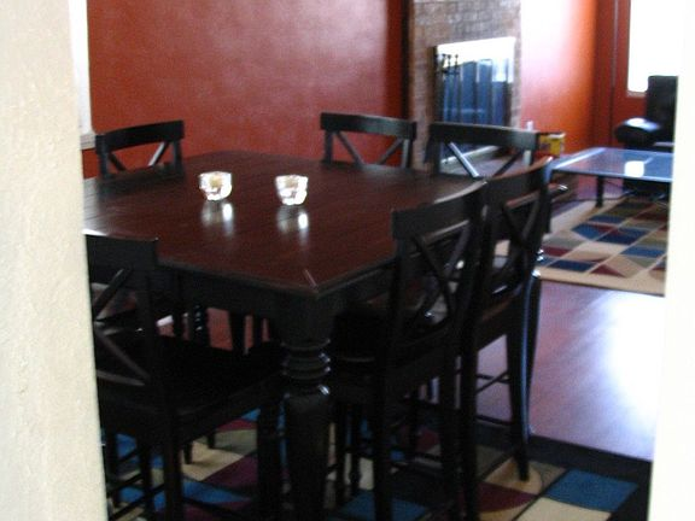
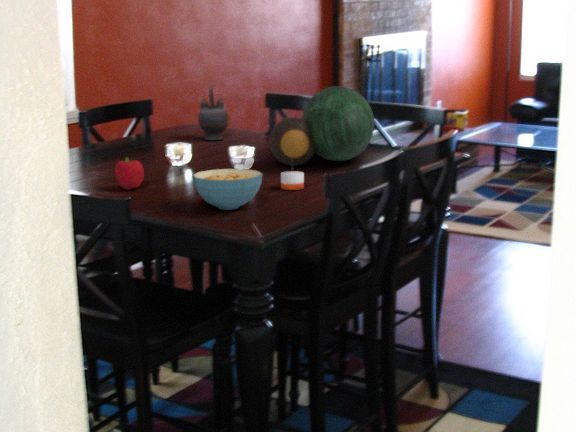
+ candle [280,161,305,191]
+ decorative bowl [268,85,375,167]
+ fruit [114,156,145,191]
+ teapot [197,84,230,141]
+ cereal bowl [191,168,263,211]
